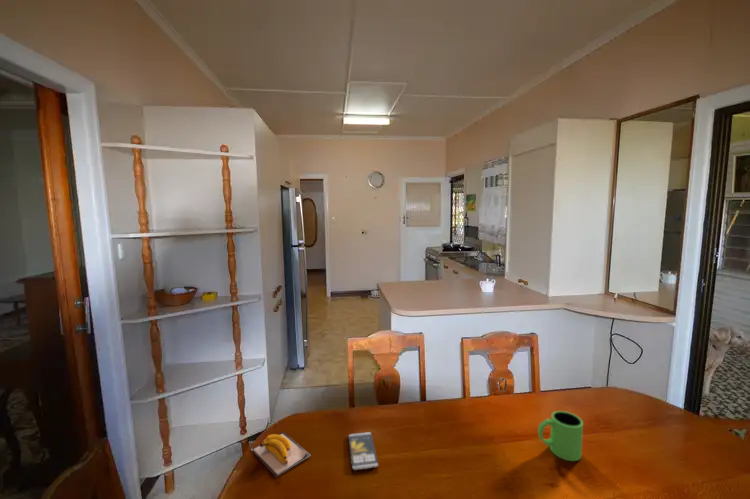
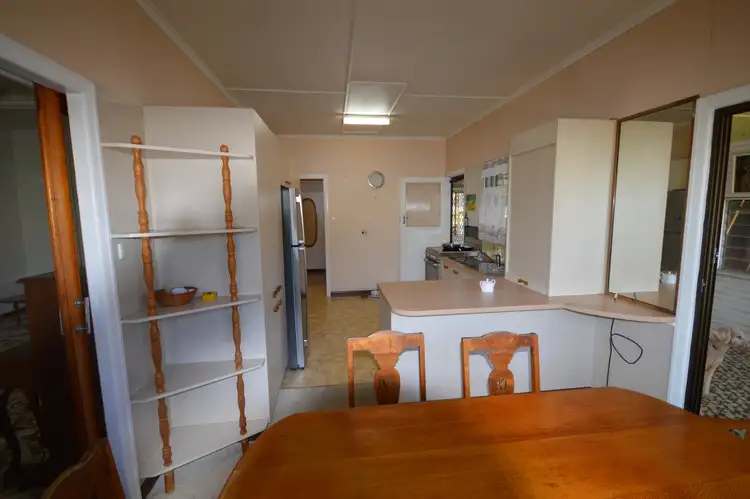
- smartphone [348,431,379,471]
- banana [250,431,312,477]
- mug [537,410,584,462]
